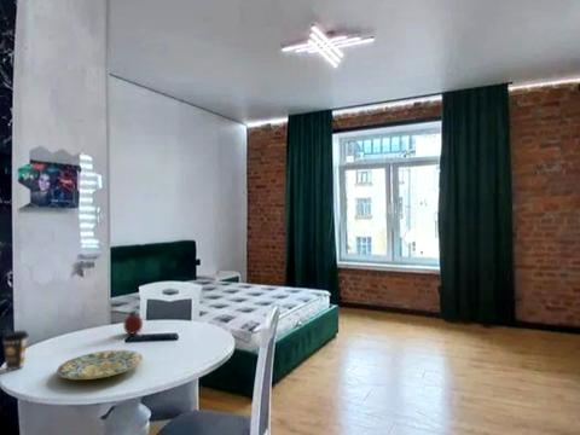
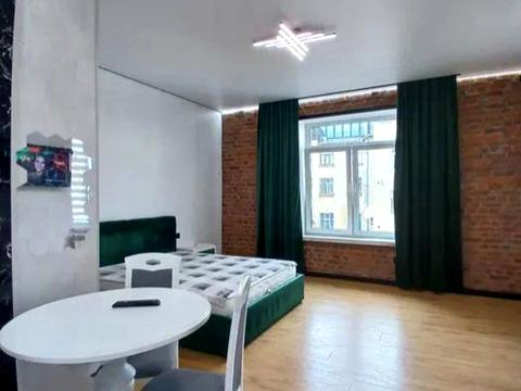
- plate [56,348,144,381]
- coffee cup [0,330,29,371]
- fruit [122,309,144,336]
